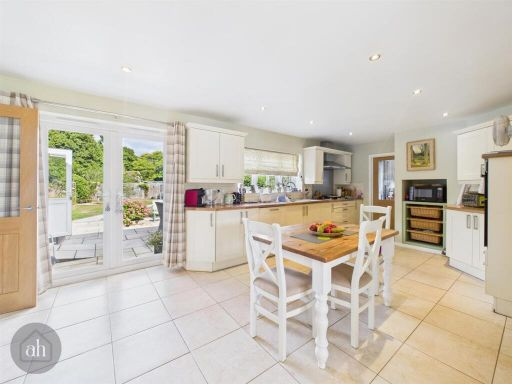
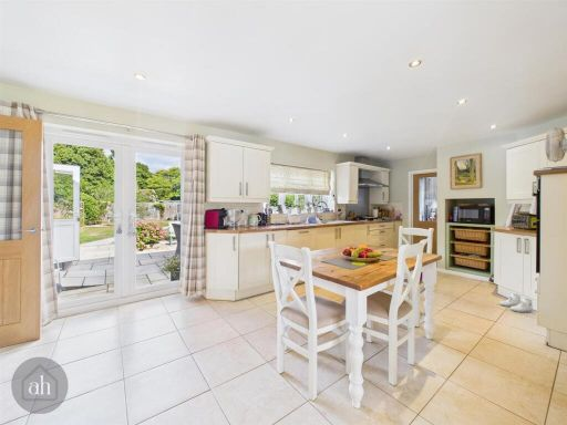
+ boots [498,292,534,313]
